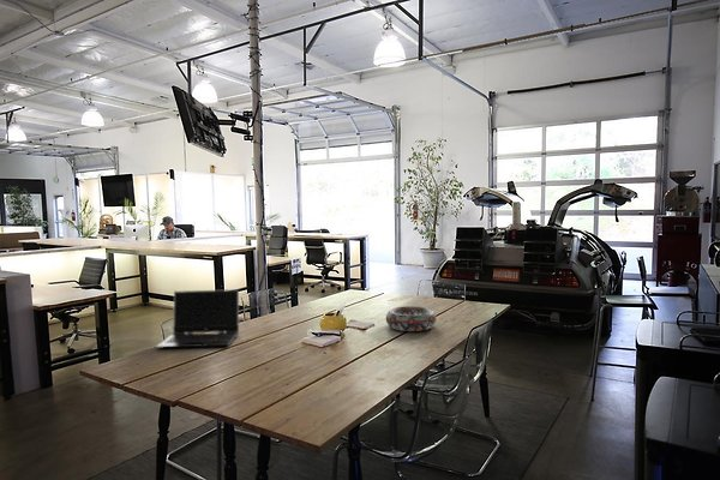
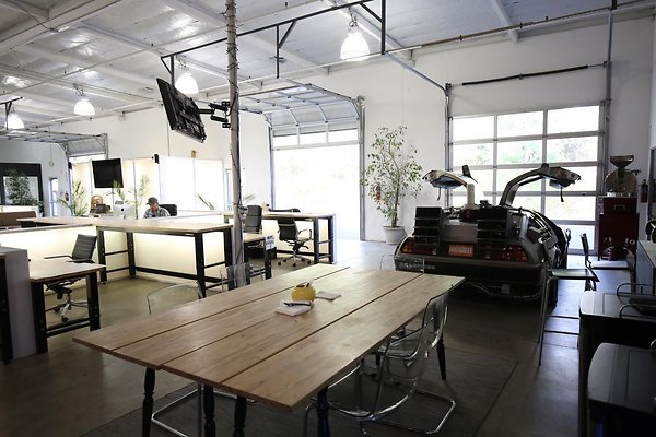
- laptop computer [155,288,240,349]
- decorative bowl [385,305,437,332]
